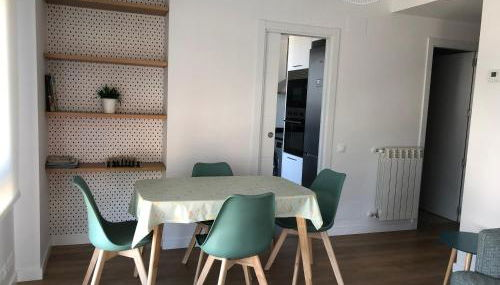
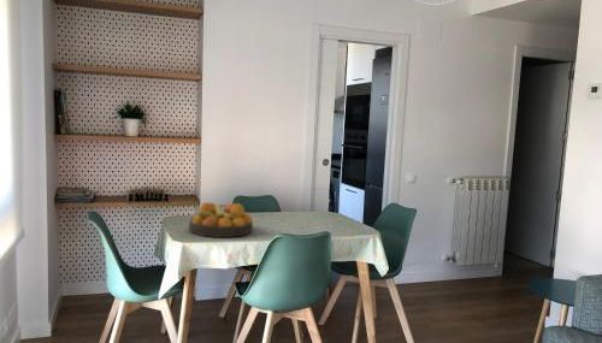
+ fruit bowl [188,201,254,238]
